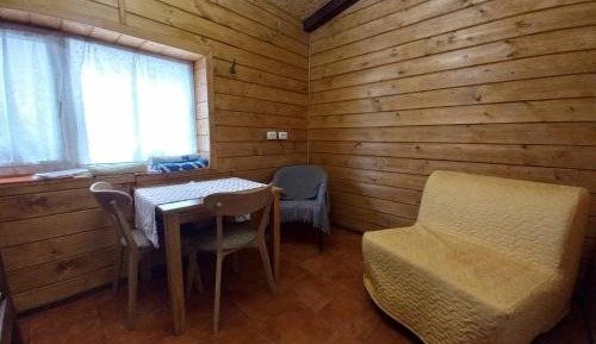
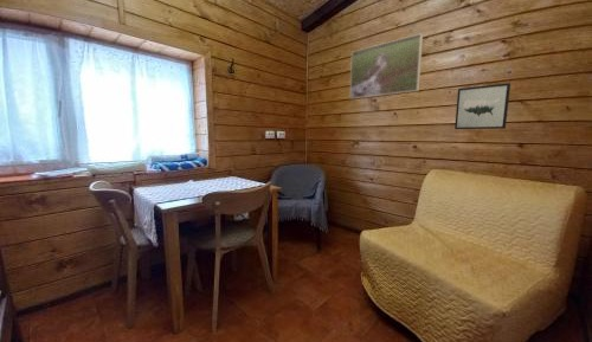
+ wall art [453,82,511,130]
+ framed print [349,32,424,99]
